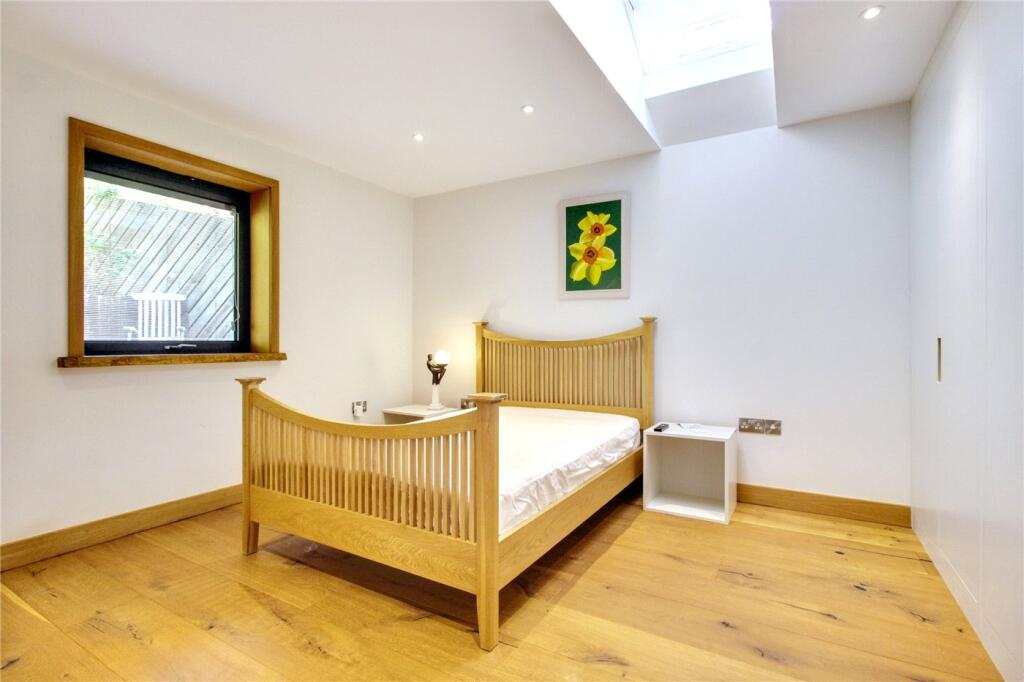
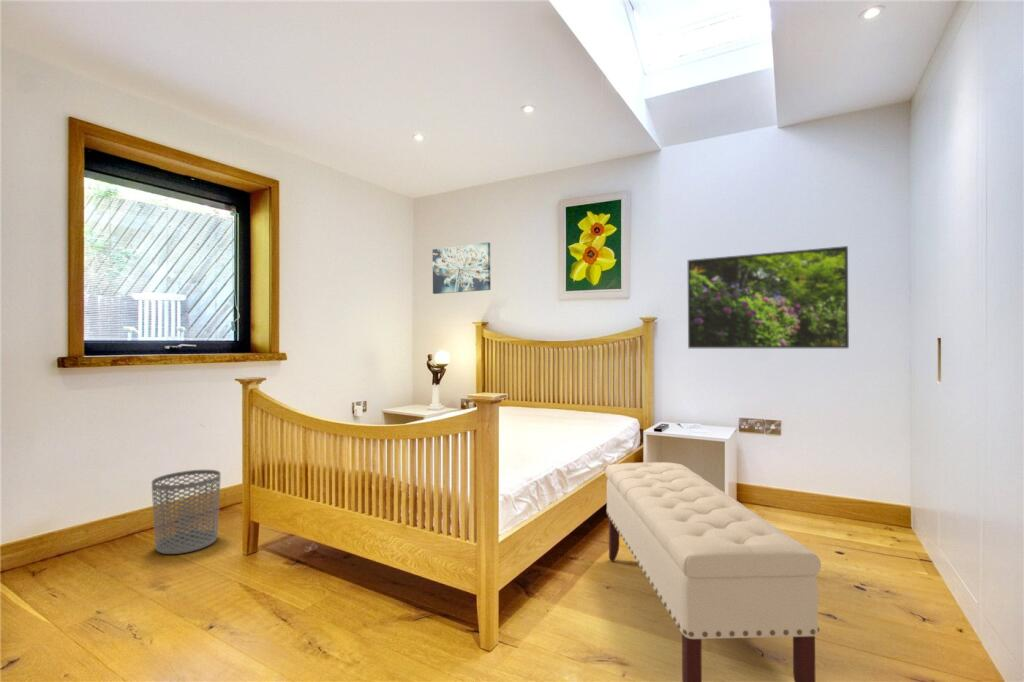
+ bench [604,461,822,682]
+ waste bin [151,469,222,555]
+ wall art [432,241,492,295]
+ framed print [687,245,850,349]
